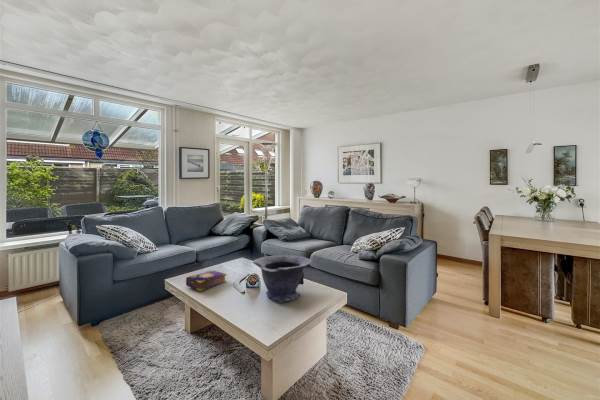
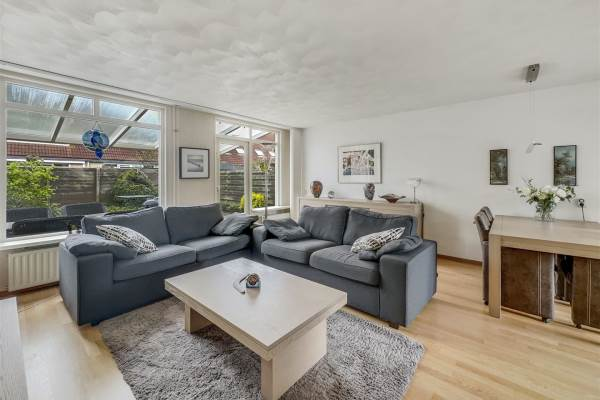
- decorative bowl [252,254,313,303]
- book [185,269,228,292]
